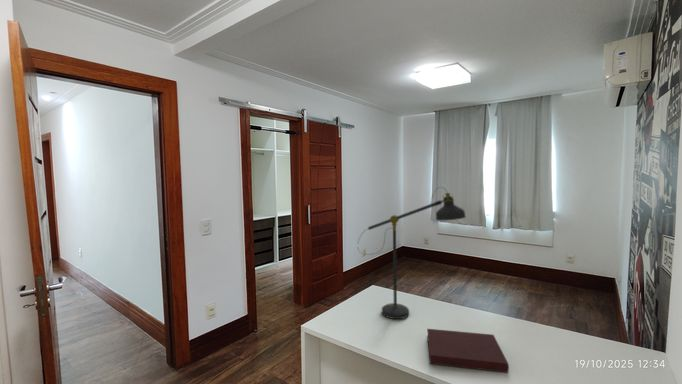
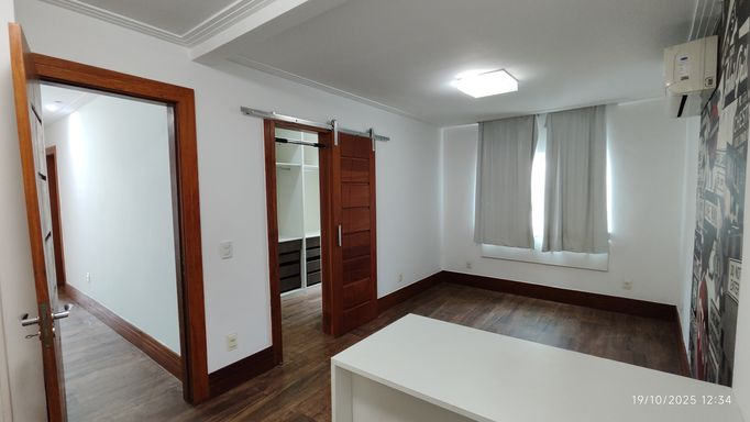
- notebook [426,328,510,374]
- desk lamp [357,186,467,320]
